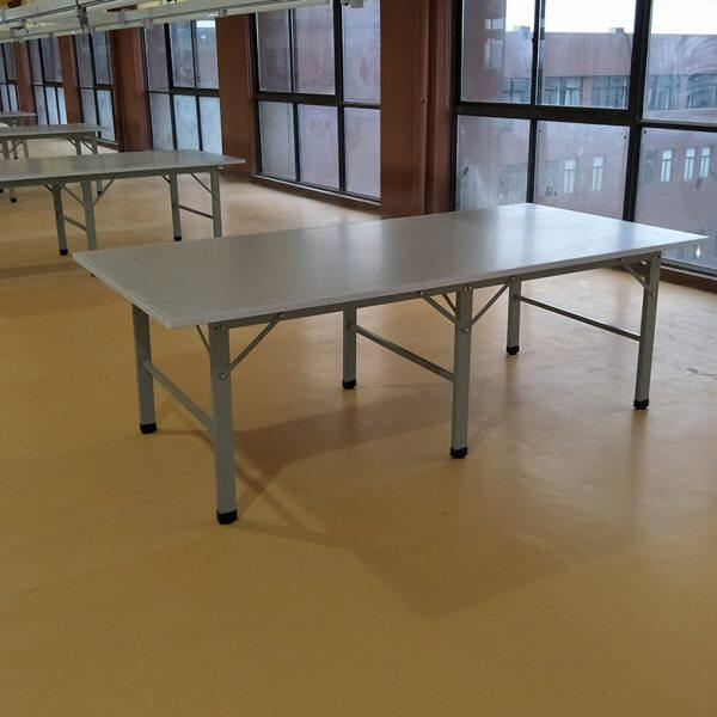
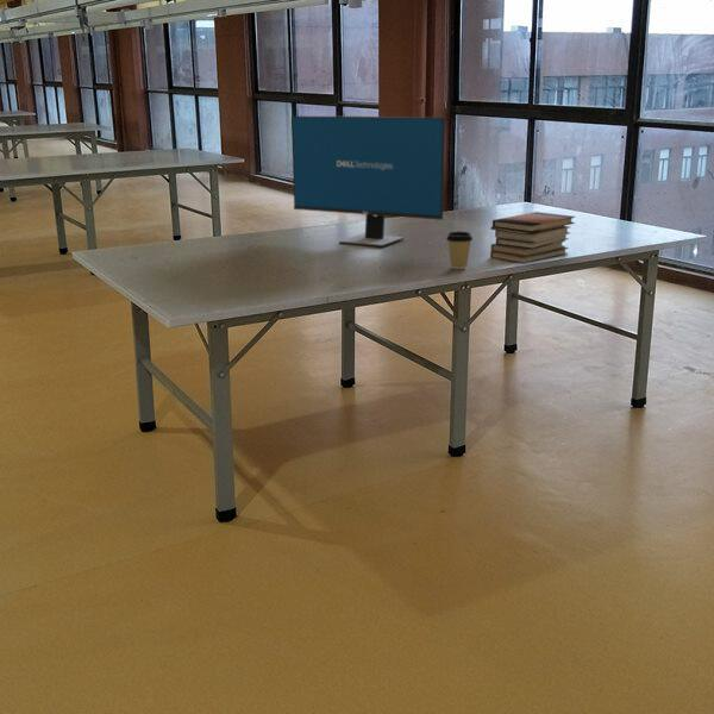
+ computer monitor [290,115,446,249]
+ book stack [489,211,576,264]
+ coffee cup [445,231,474,270]
